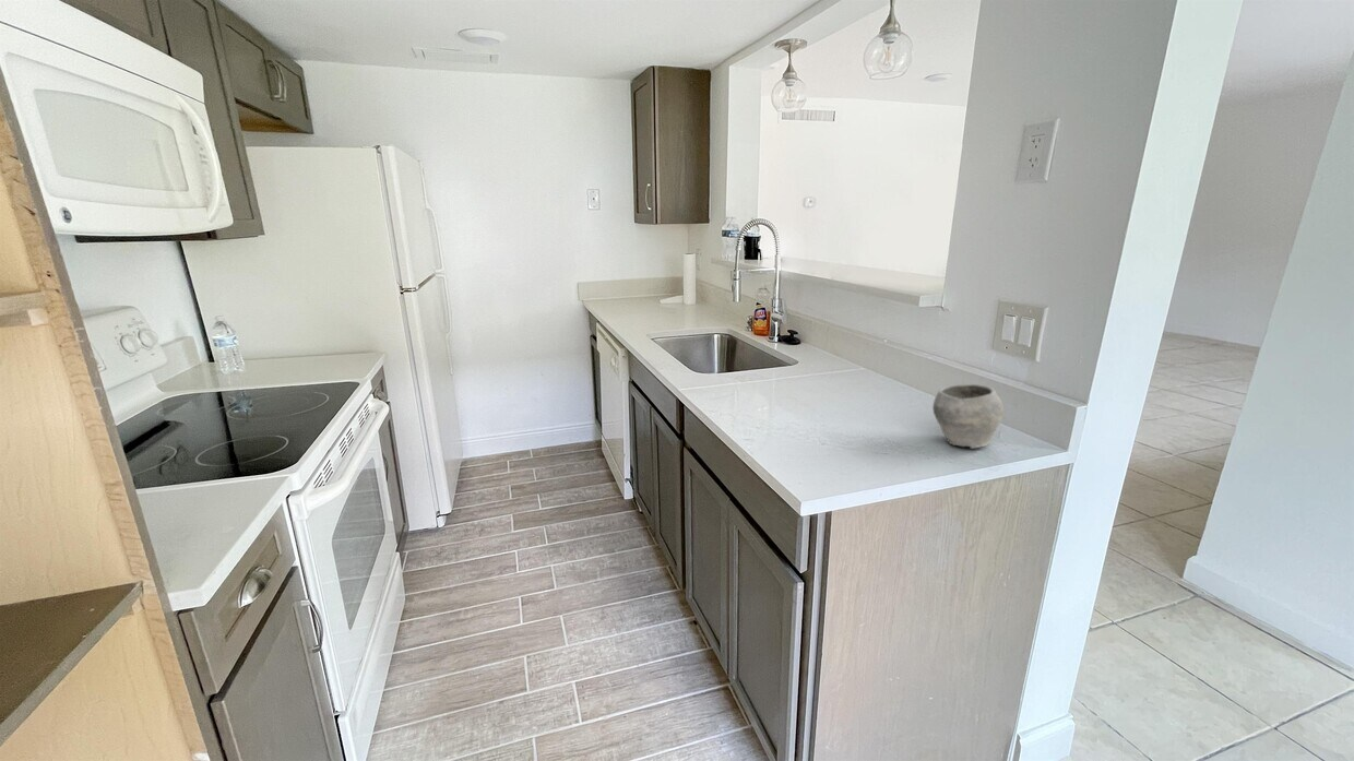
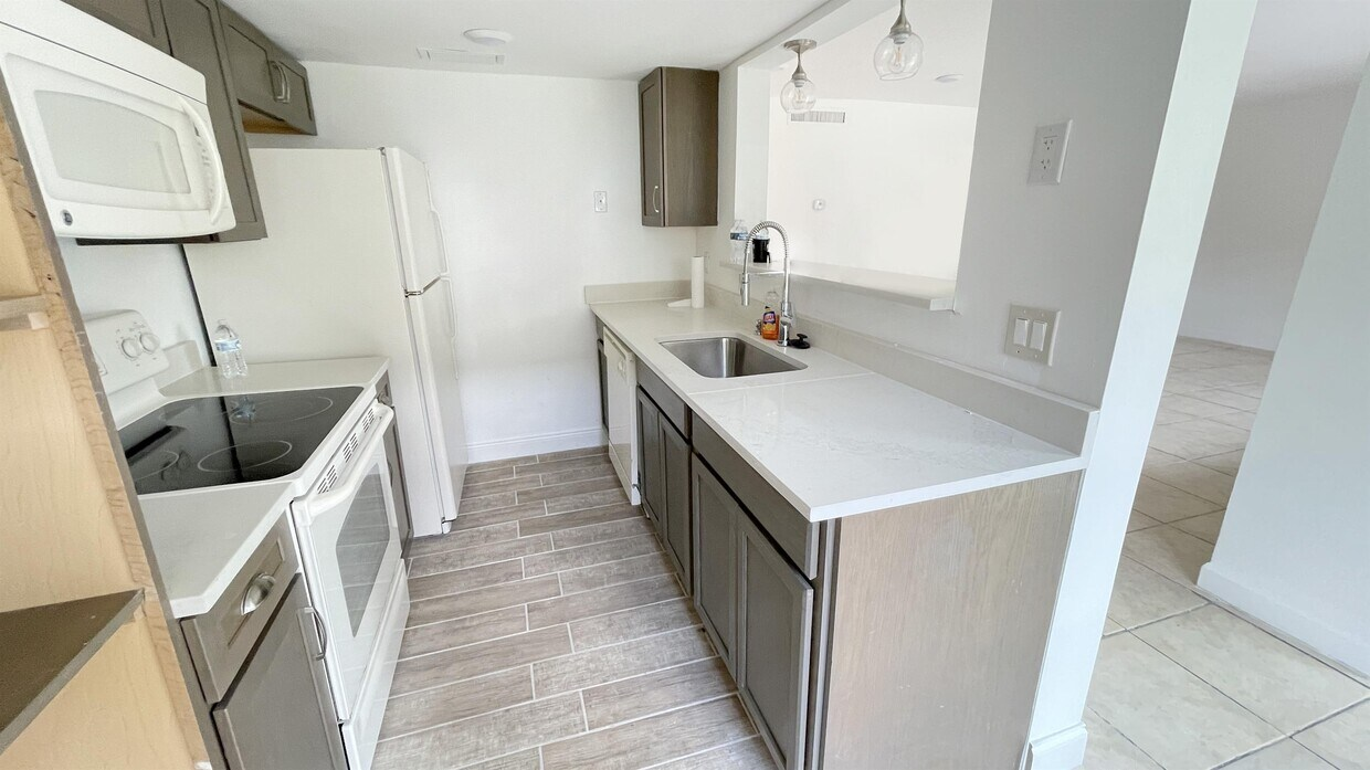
- bowl [931,382,1005,450]
